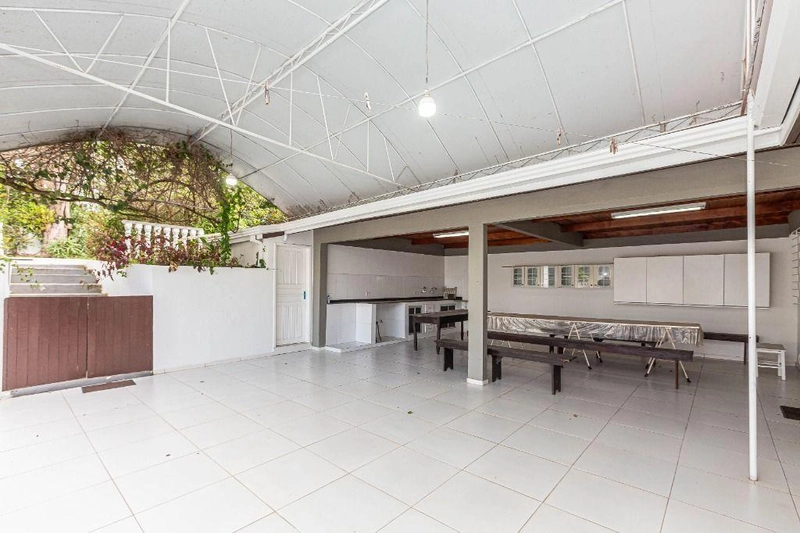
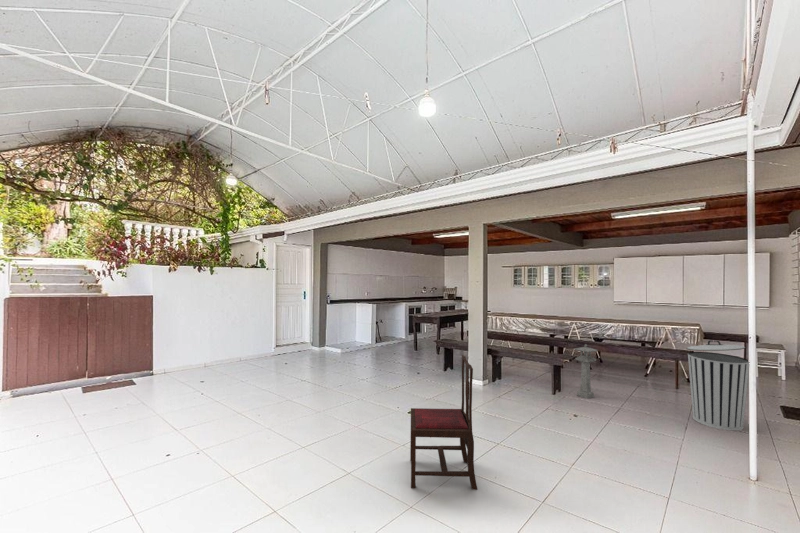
+ lantern [573,343,598,400]
+ trash can [685,340,750,431]
+ dining chair [409,354,478,491]
